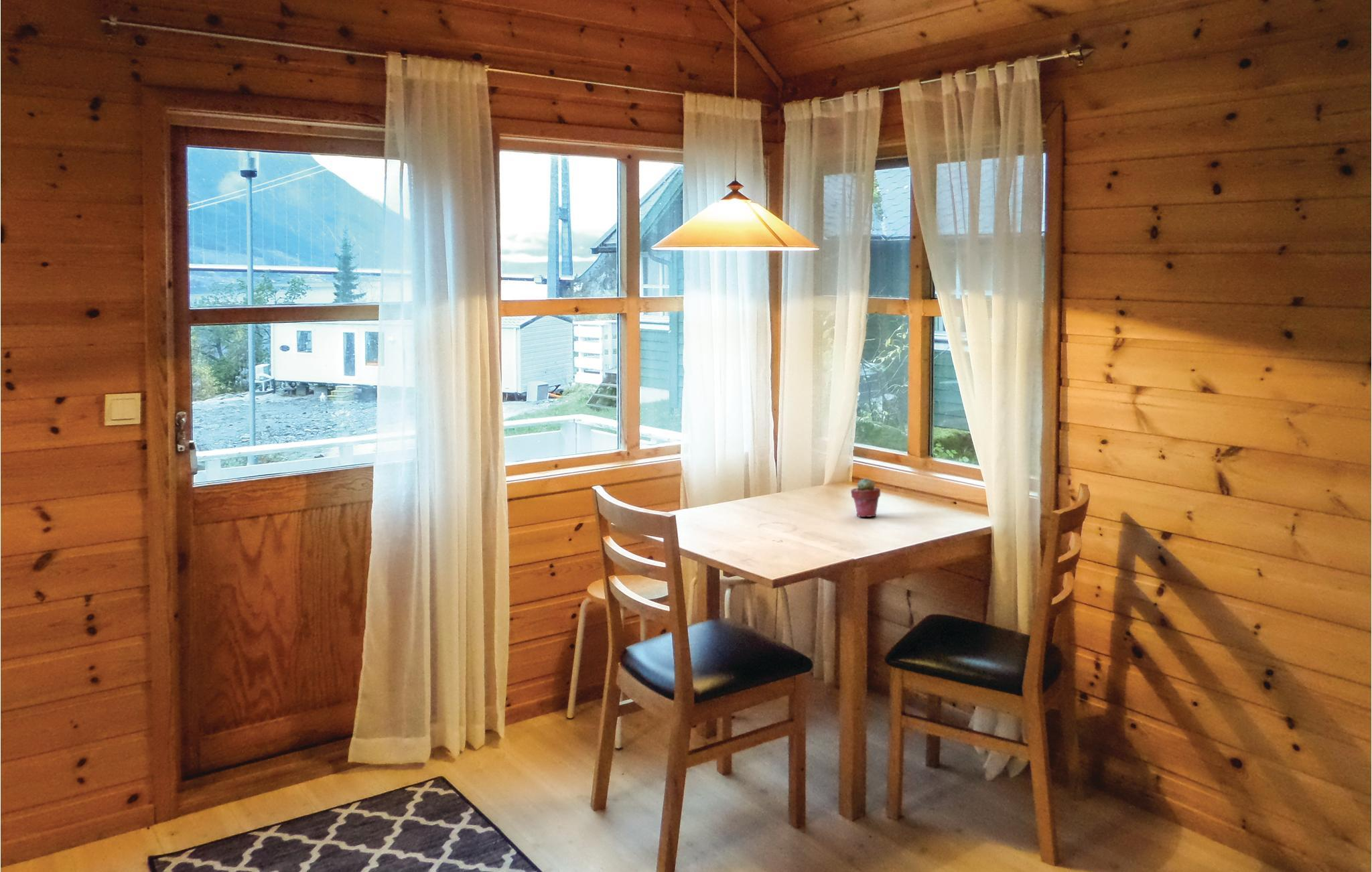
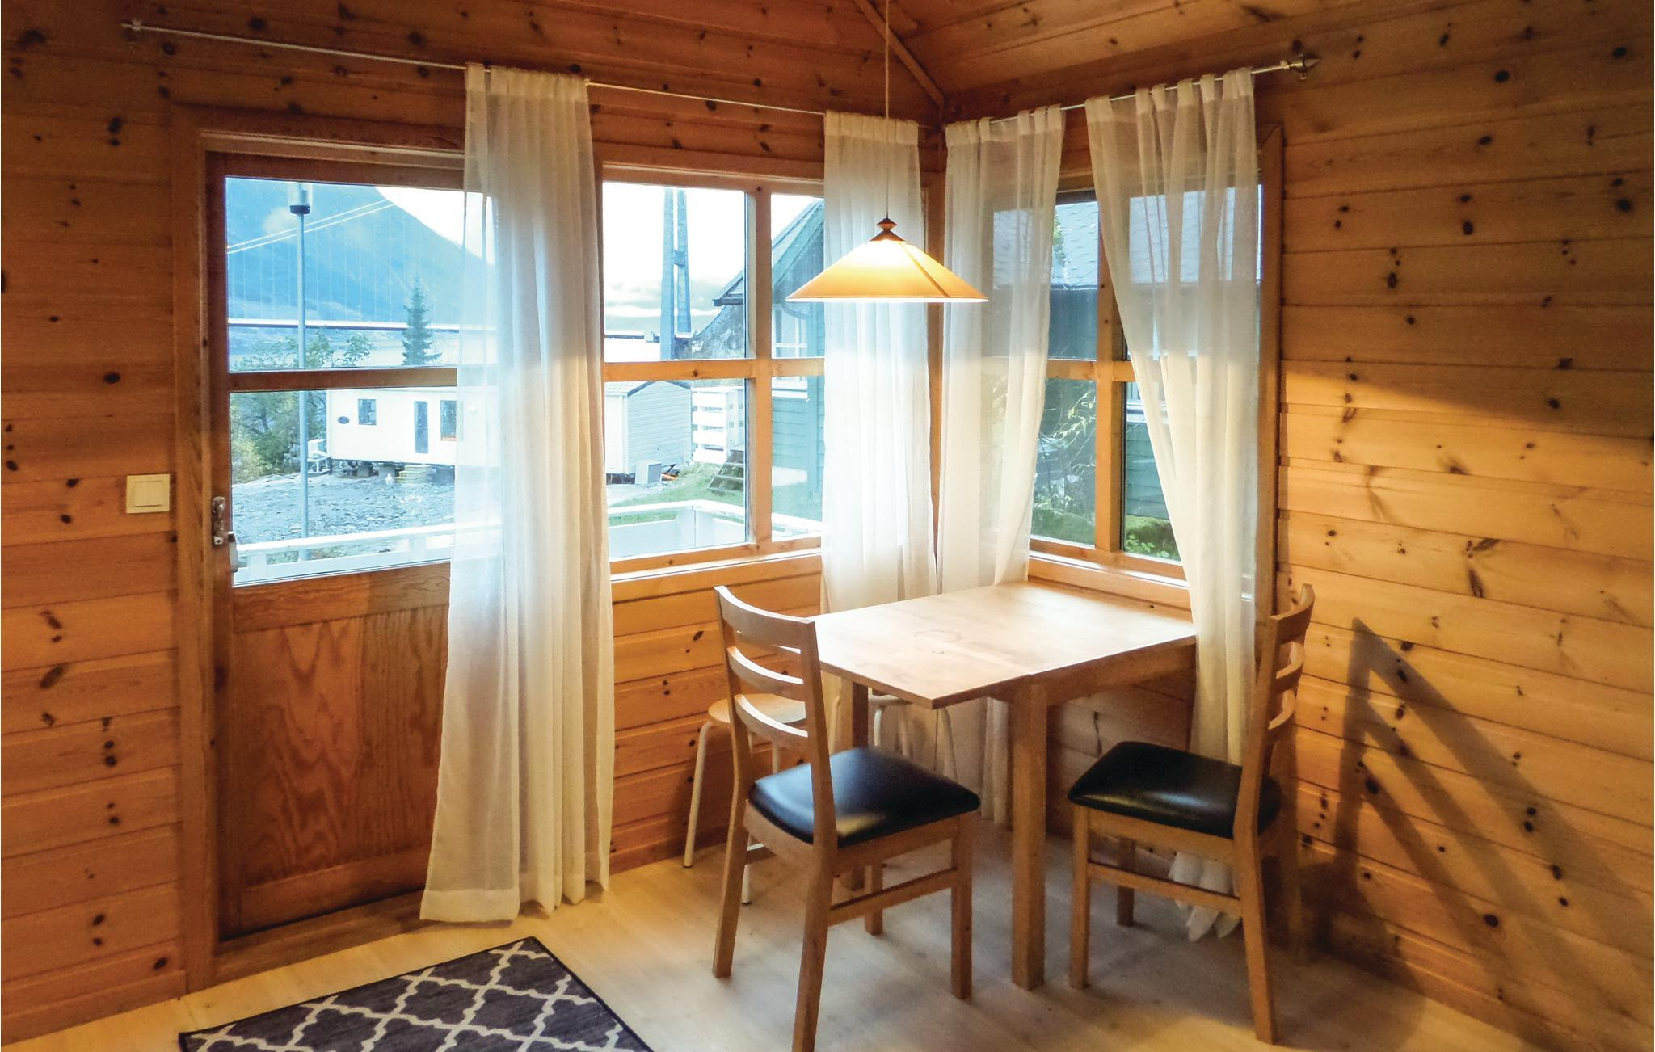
- potted succulent [850,477,881,518]
